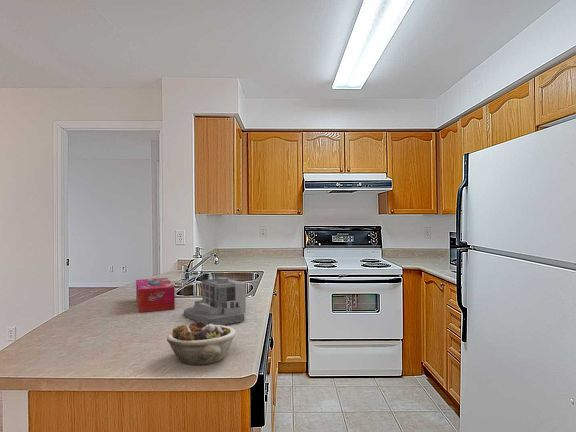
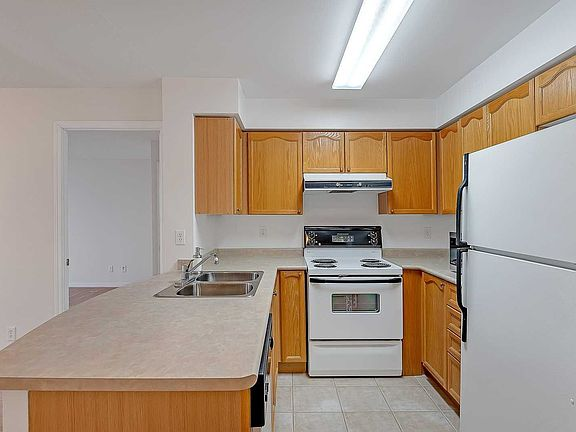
- succulent planter [166,321,237,366]
- architectural model [183,276,247,326]
- tissue box [135,277,176,313]
